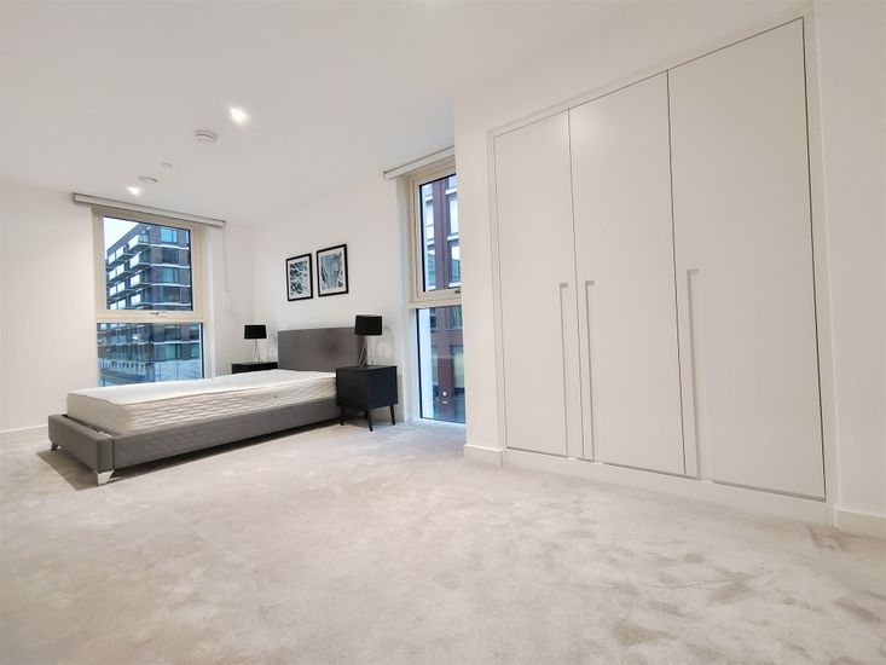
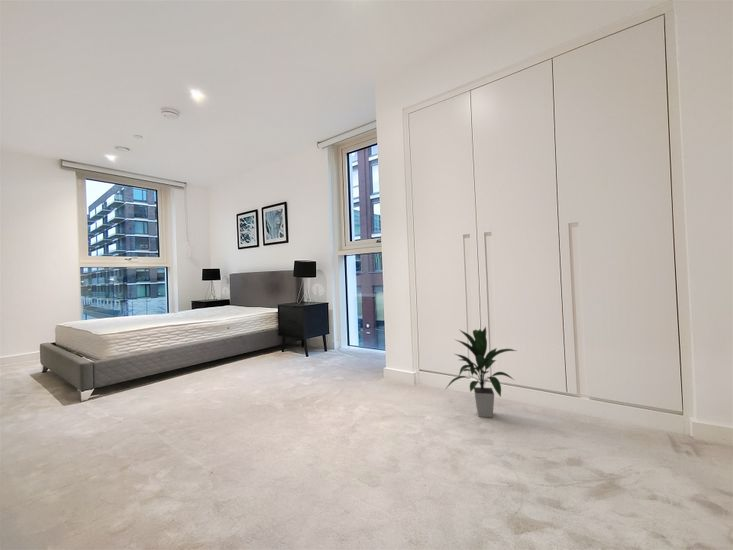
+ indoor plant [444,325,518,418]
